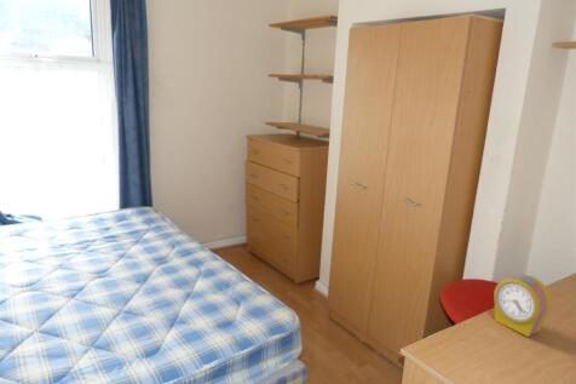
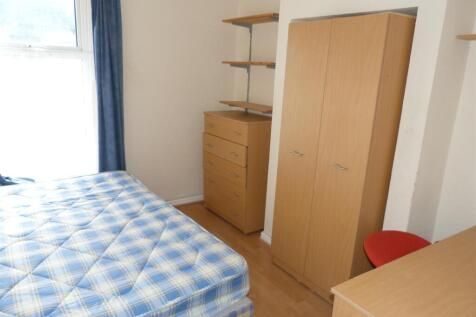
- alarm clock [493,273,552,338]
